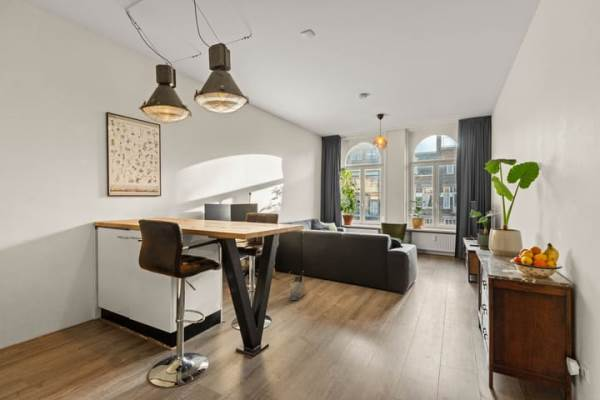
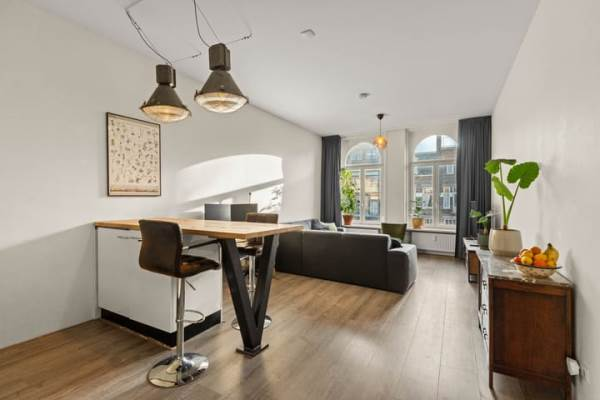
- basket [288,270,308,301]
